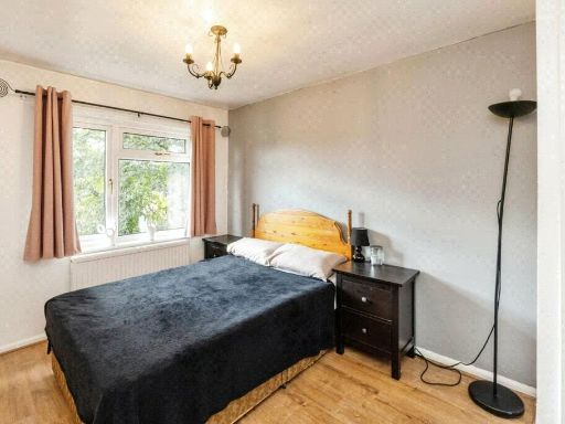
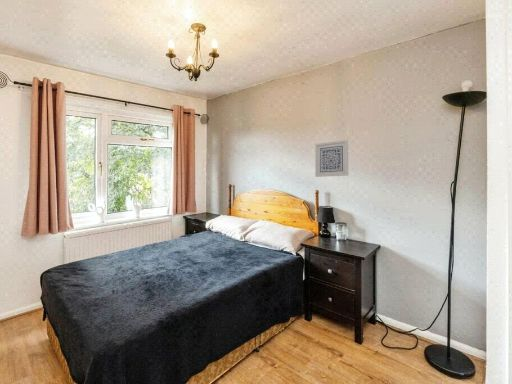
+ wall art [314,139,349,178]
